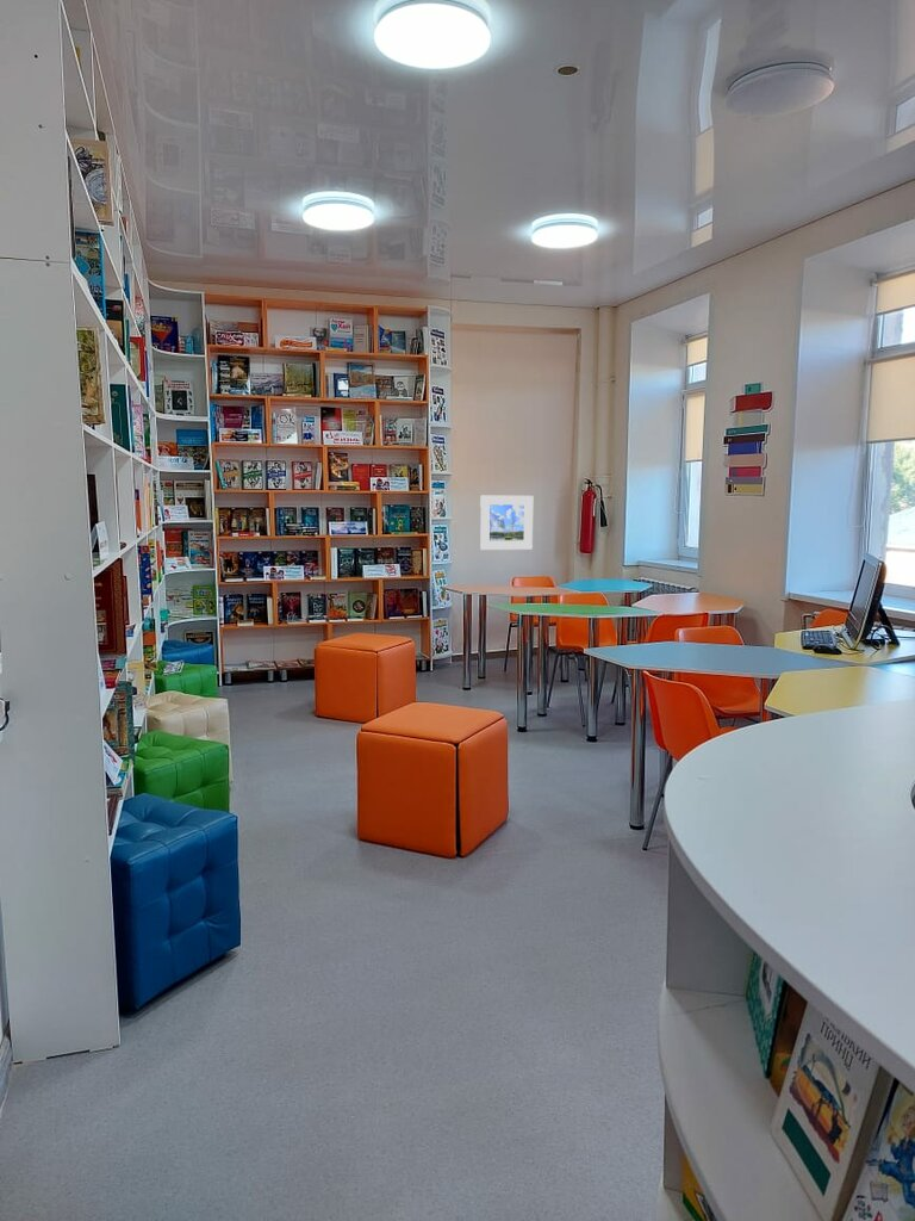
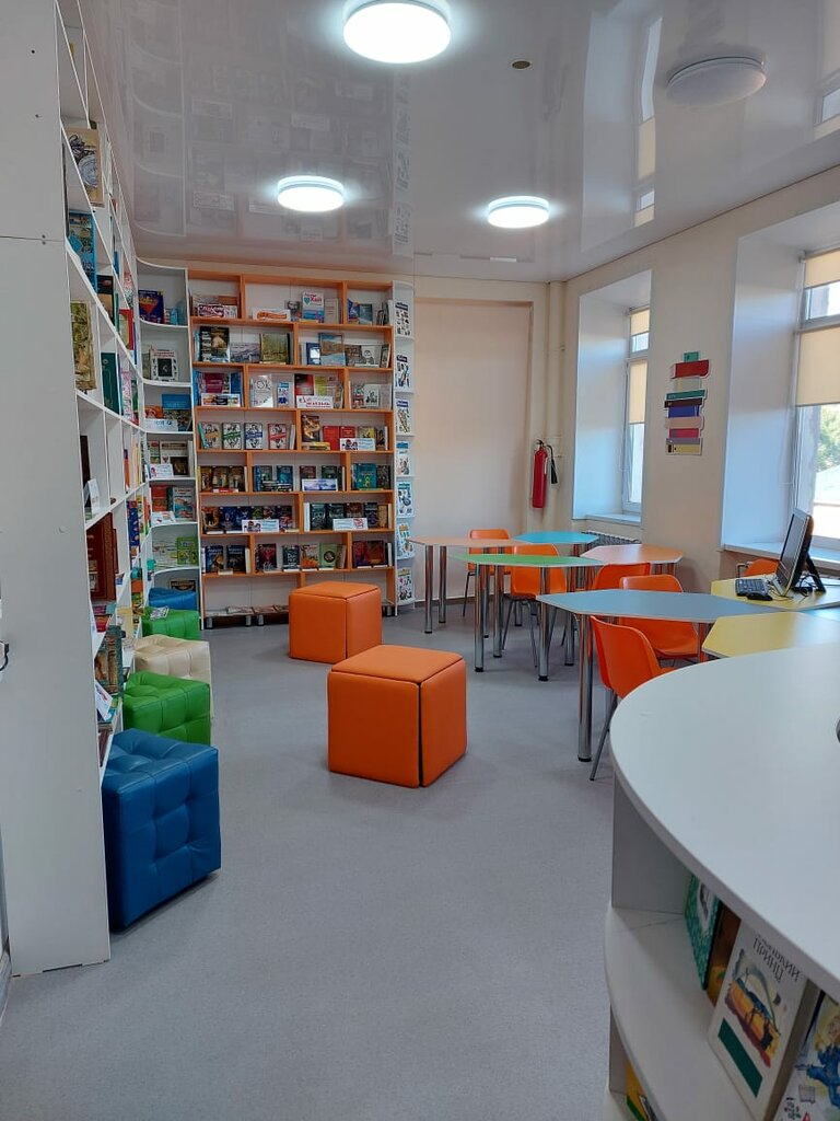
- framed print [479,495,534,551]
